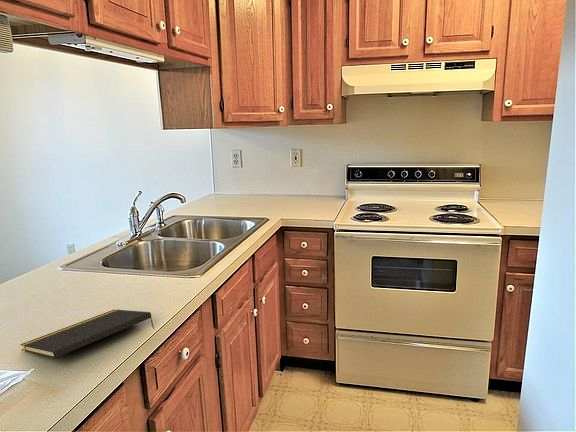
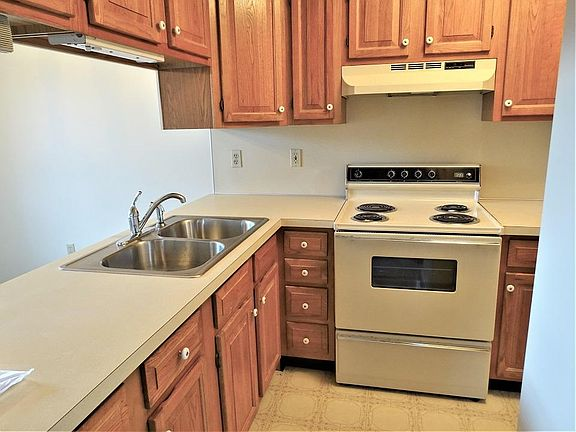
- notepad [19,308,155,359]
